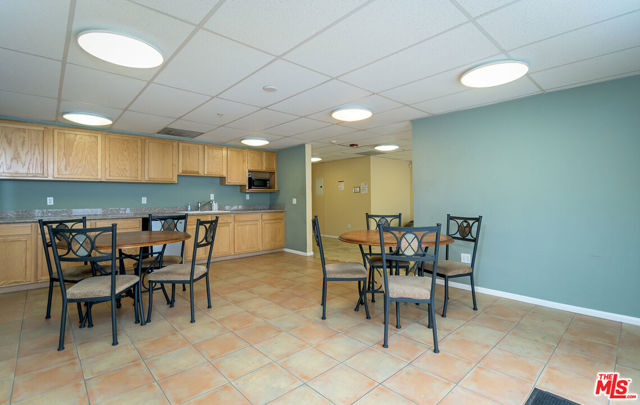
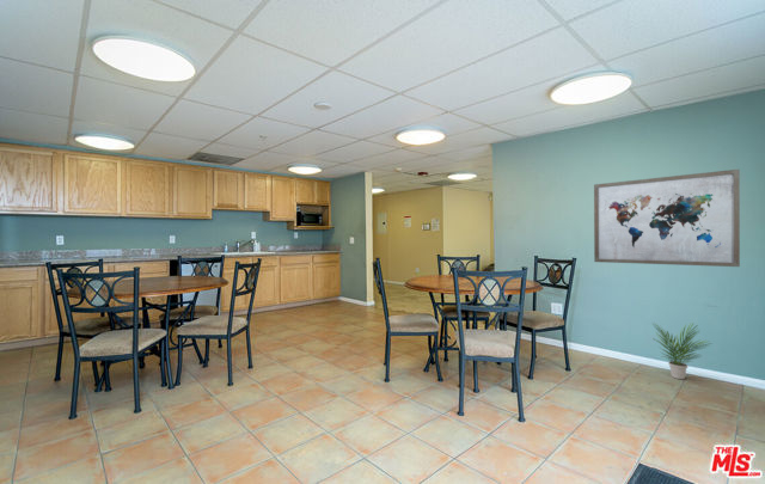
+ wall art [593,169,741,268]
+ potted plant [650,321,714,380]
